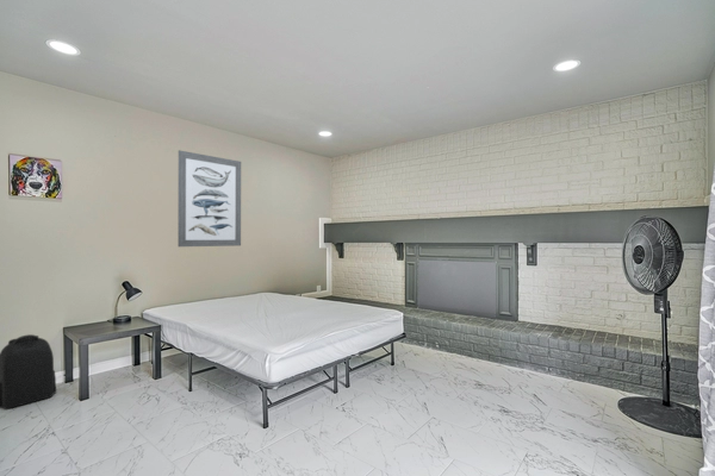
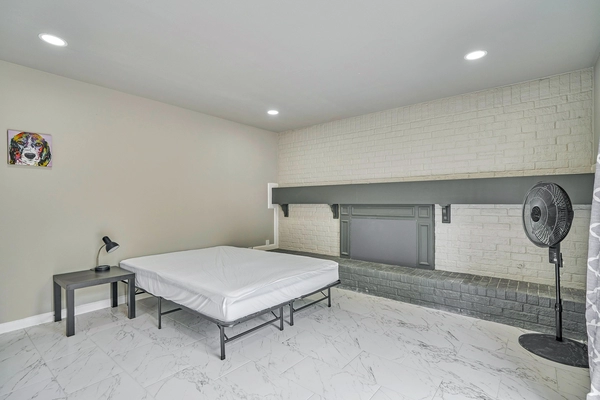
- wall art [176,149,242,248]
- backpack [0,333,57,411]
